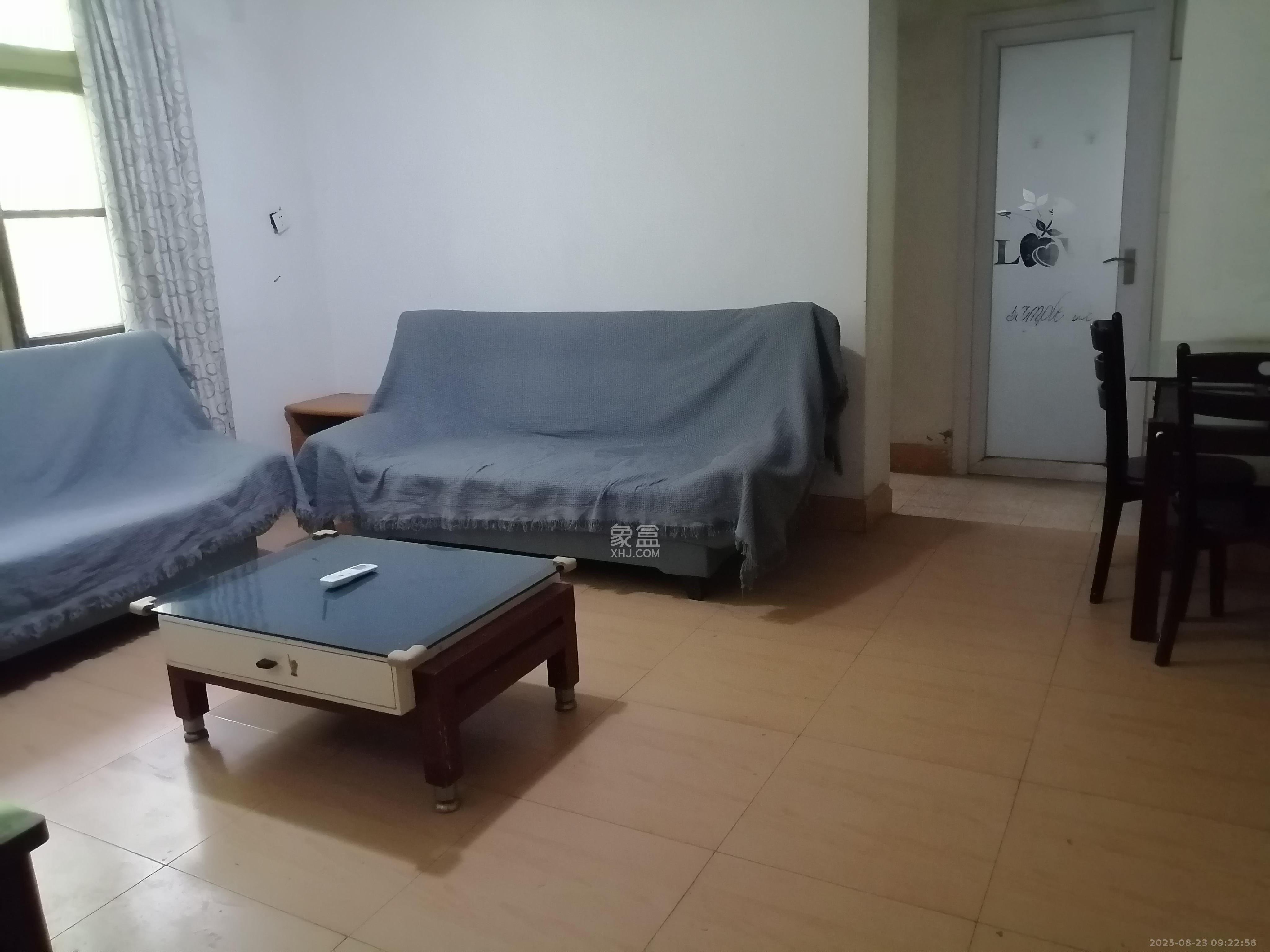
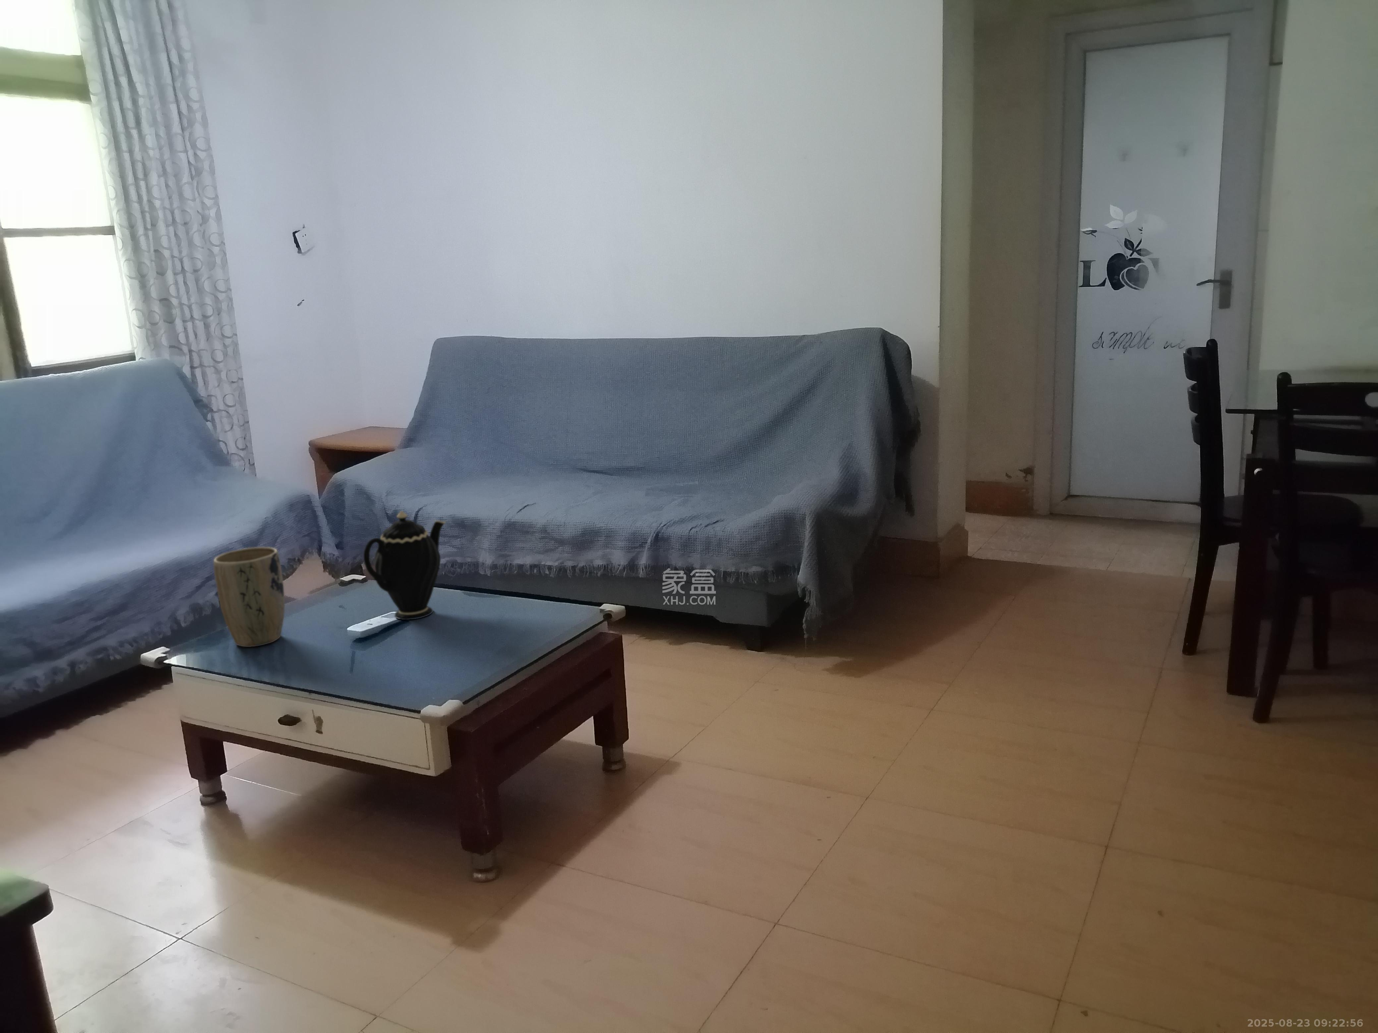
+ plant pot [214,547,285,648]
+ teapot [363,511,446,620]
